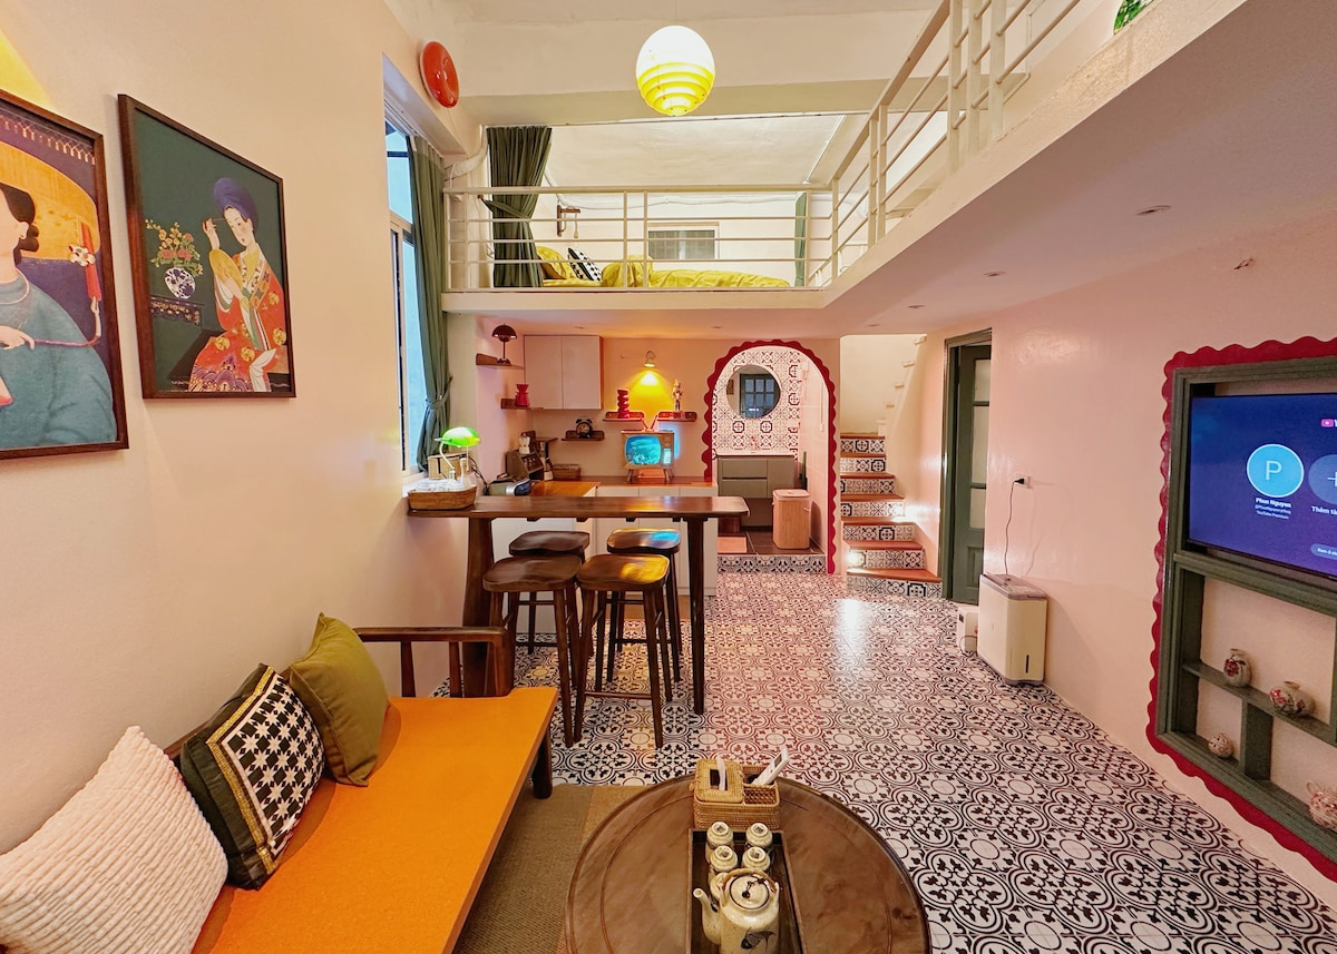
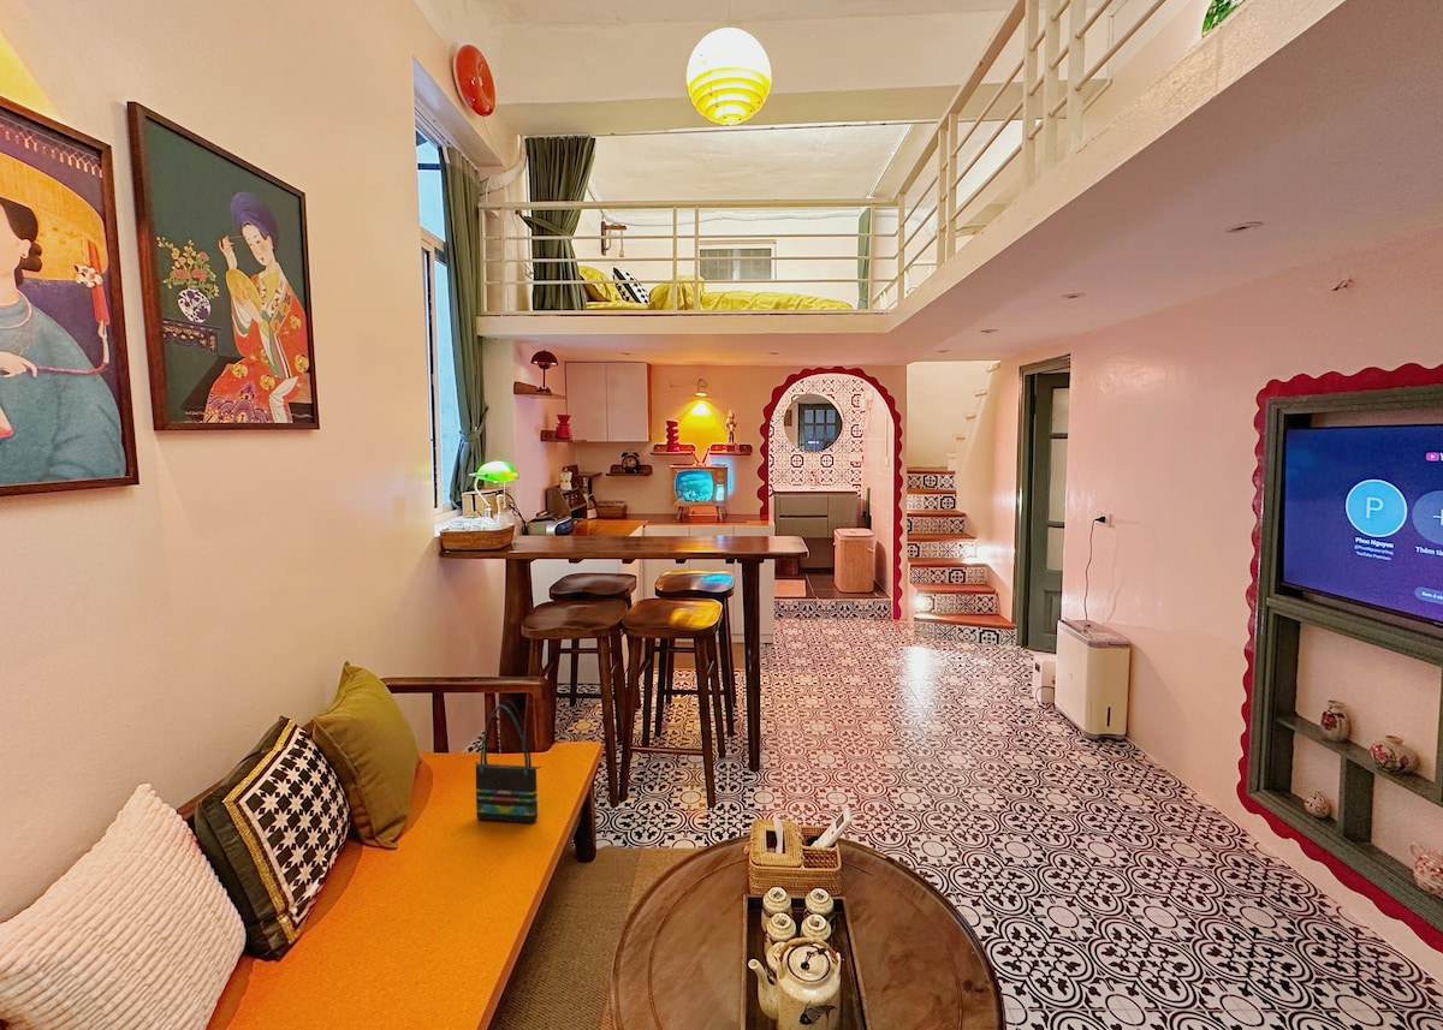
+ tote bag [474,699,542,824]
